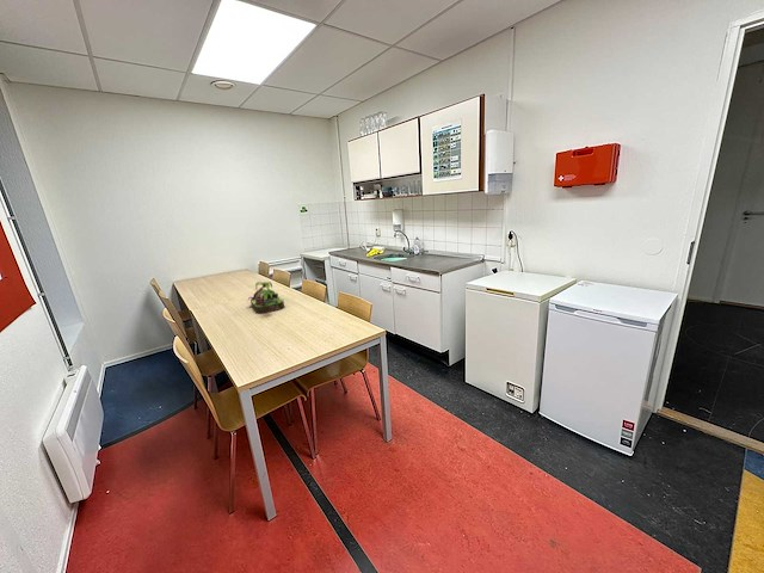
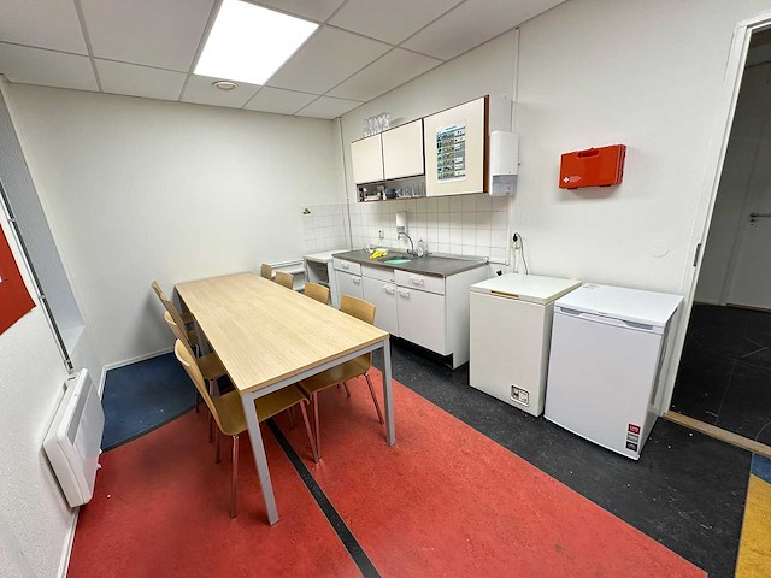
- plant [247,281,286,314]
